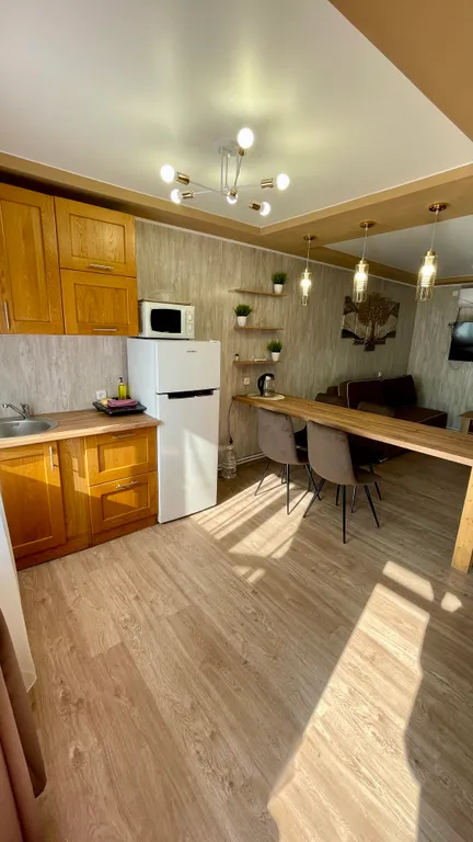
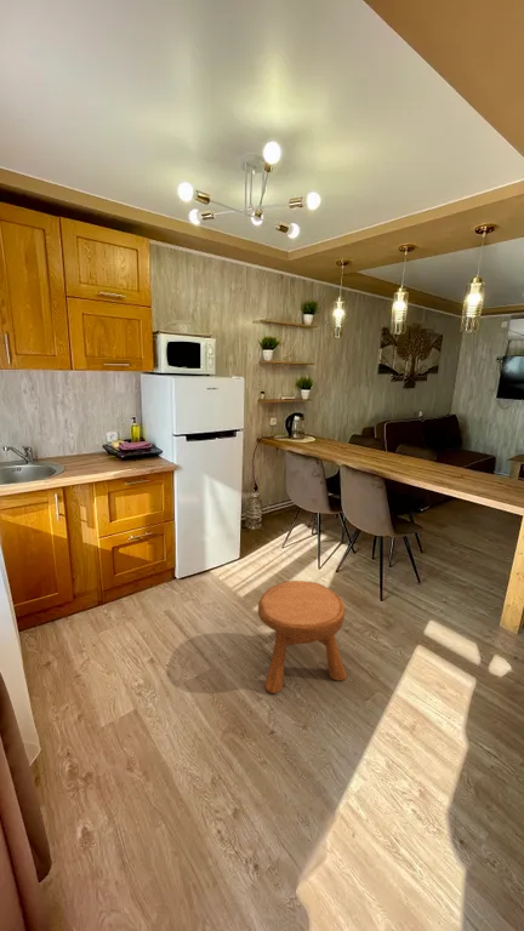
+ stool [257,579,347,695]
